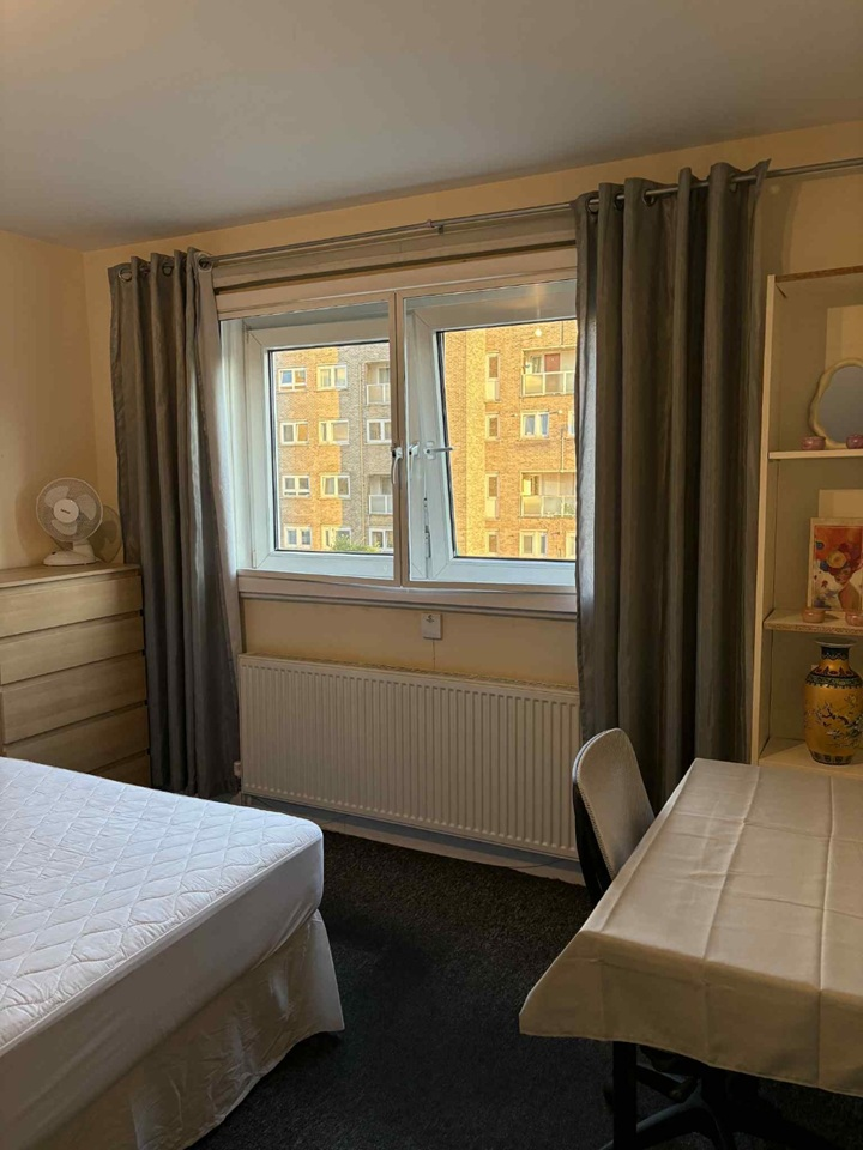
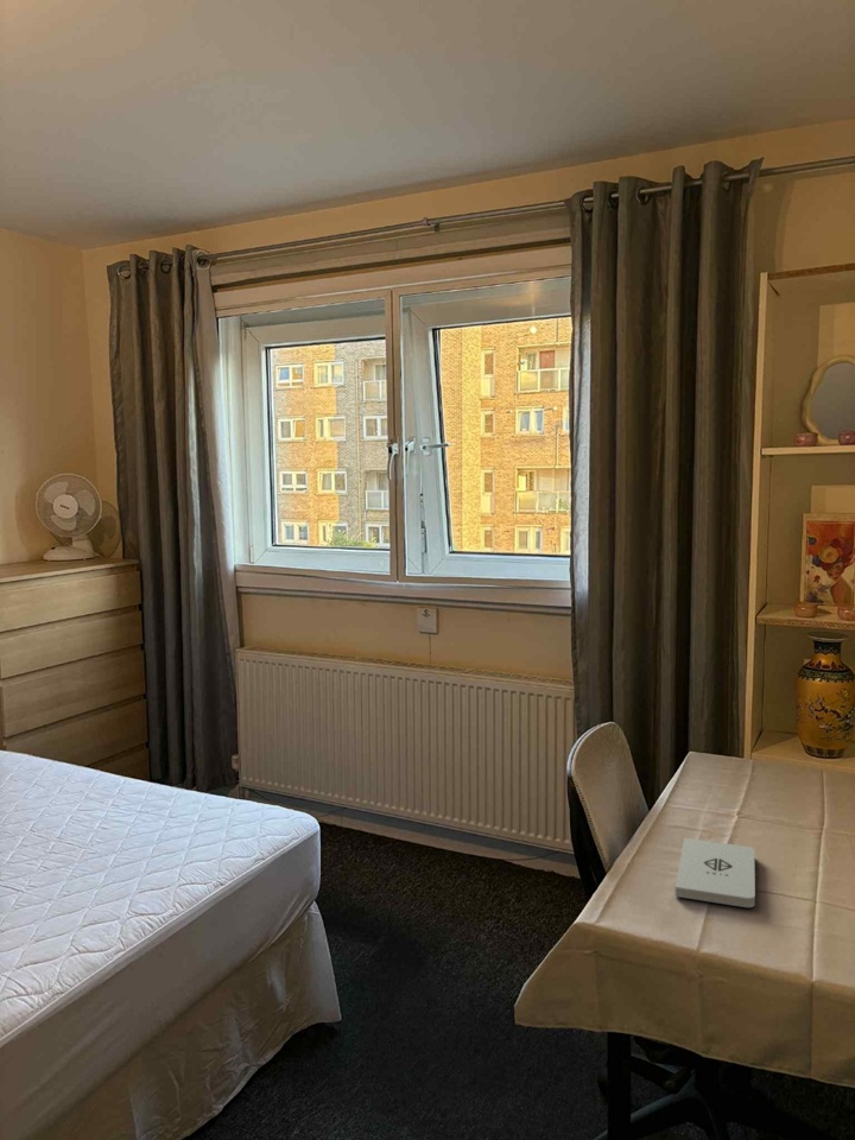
+ notepad [674,837,756,908]
